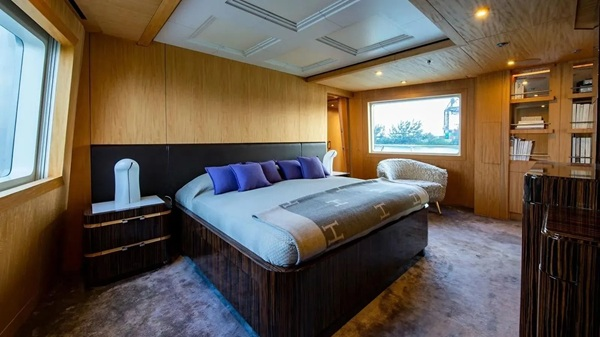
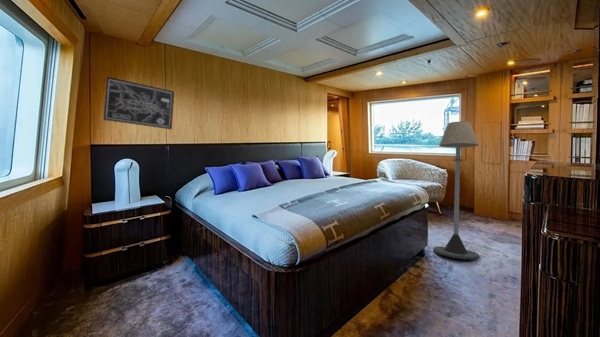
+ wall art [103,76,175,130]
+ floor lamp [432,120,480,260]
